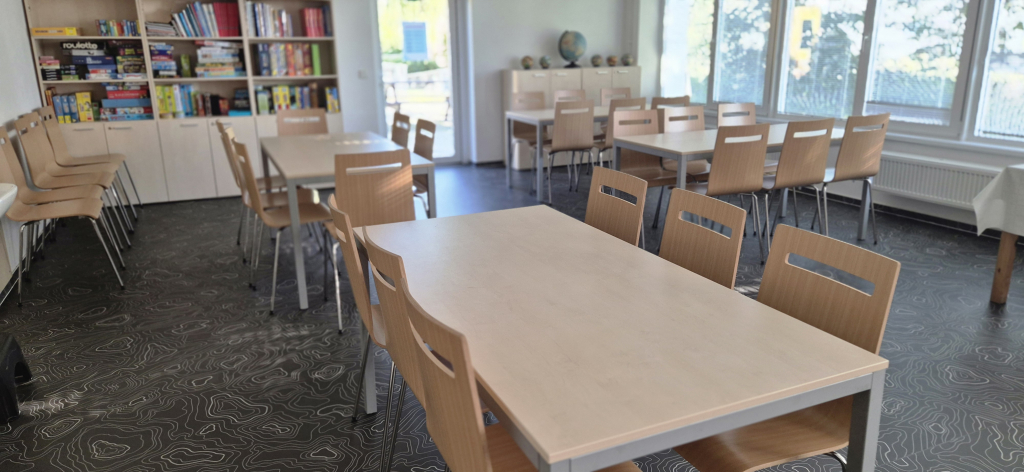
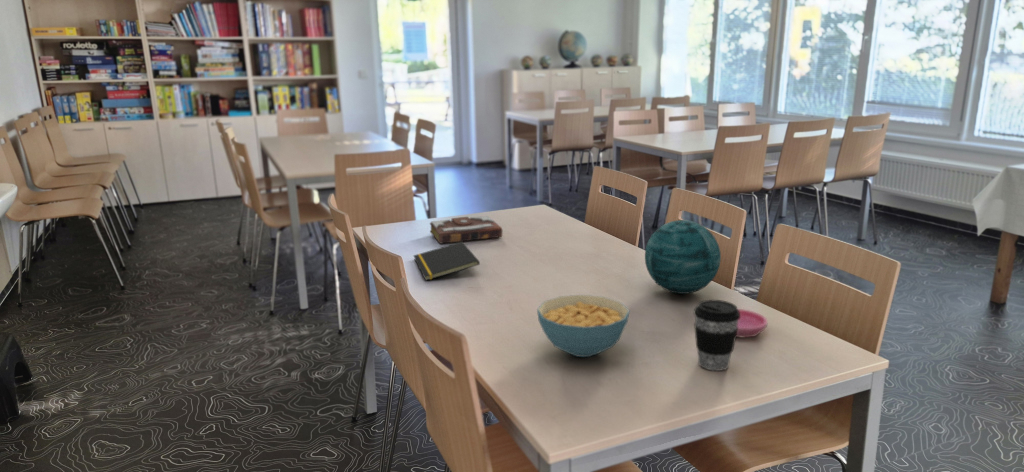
+ notepad [413,241,481,281]
+ book [429,215,503,245]
+ decorative orb [644,219,722,295]
+ saucer [736,308,769,339]
+ coffee cup [693,299,741,372]
+ cereal bowl [536,294,630,358]
